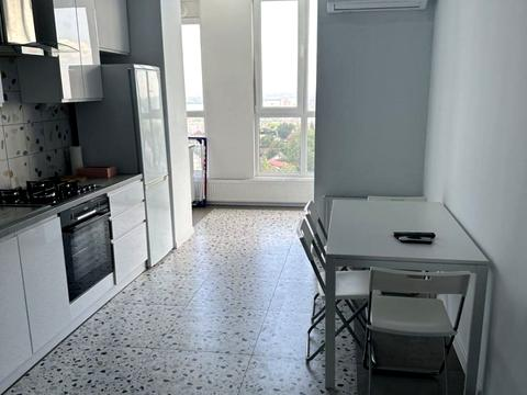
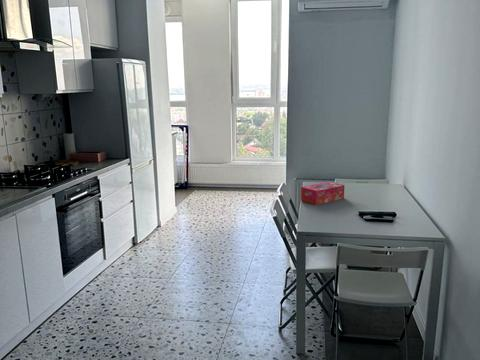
+ tissue box [300,181,346,206]
